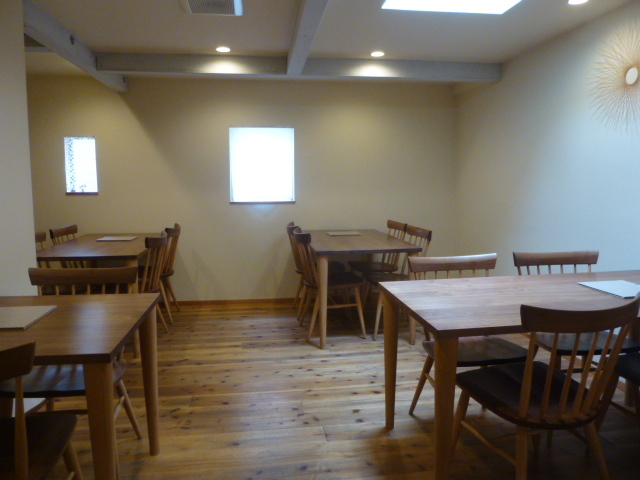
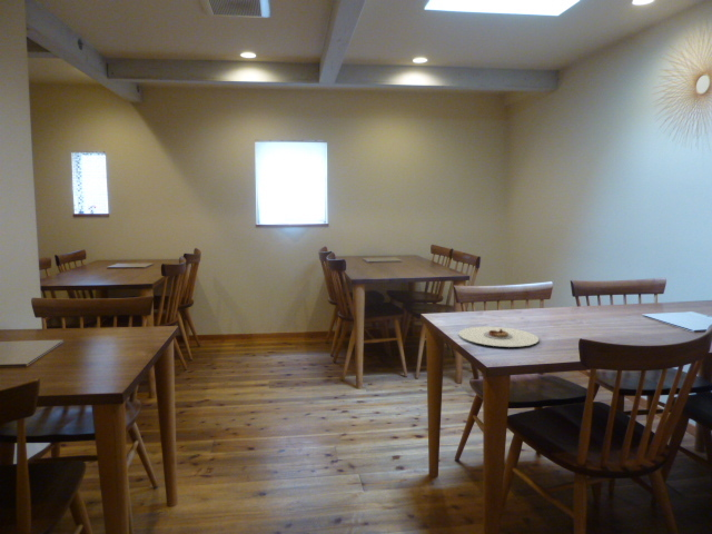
+ plate [457,326,540,348]
